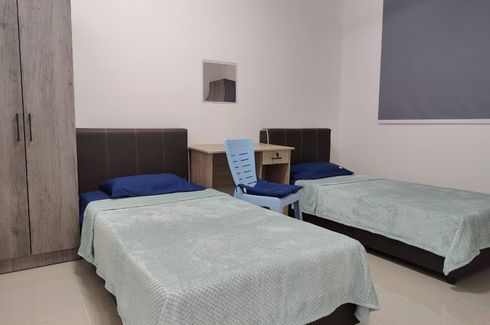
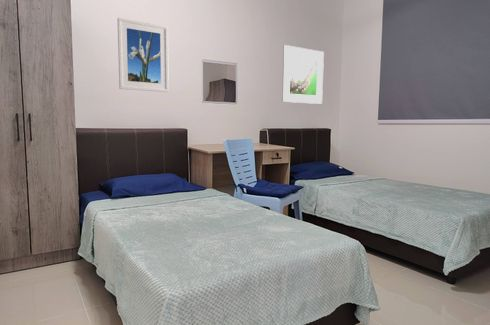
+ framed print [281,44,325,105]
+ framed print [116,17,170,93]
